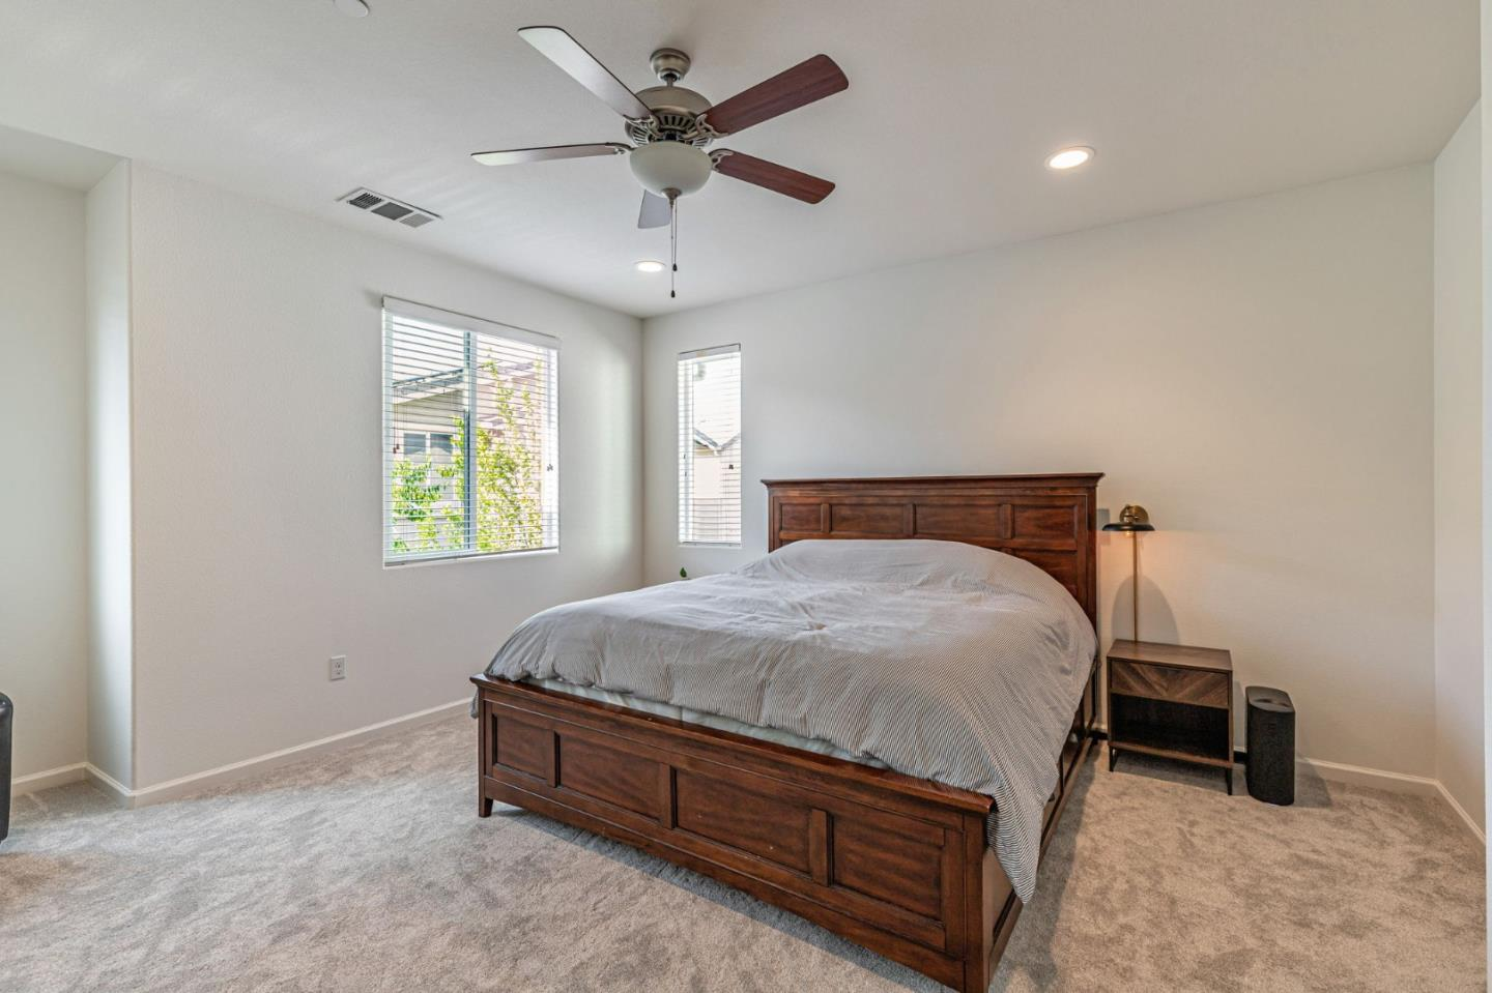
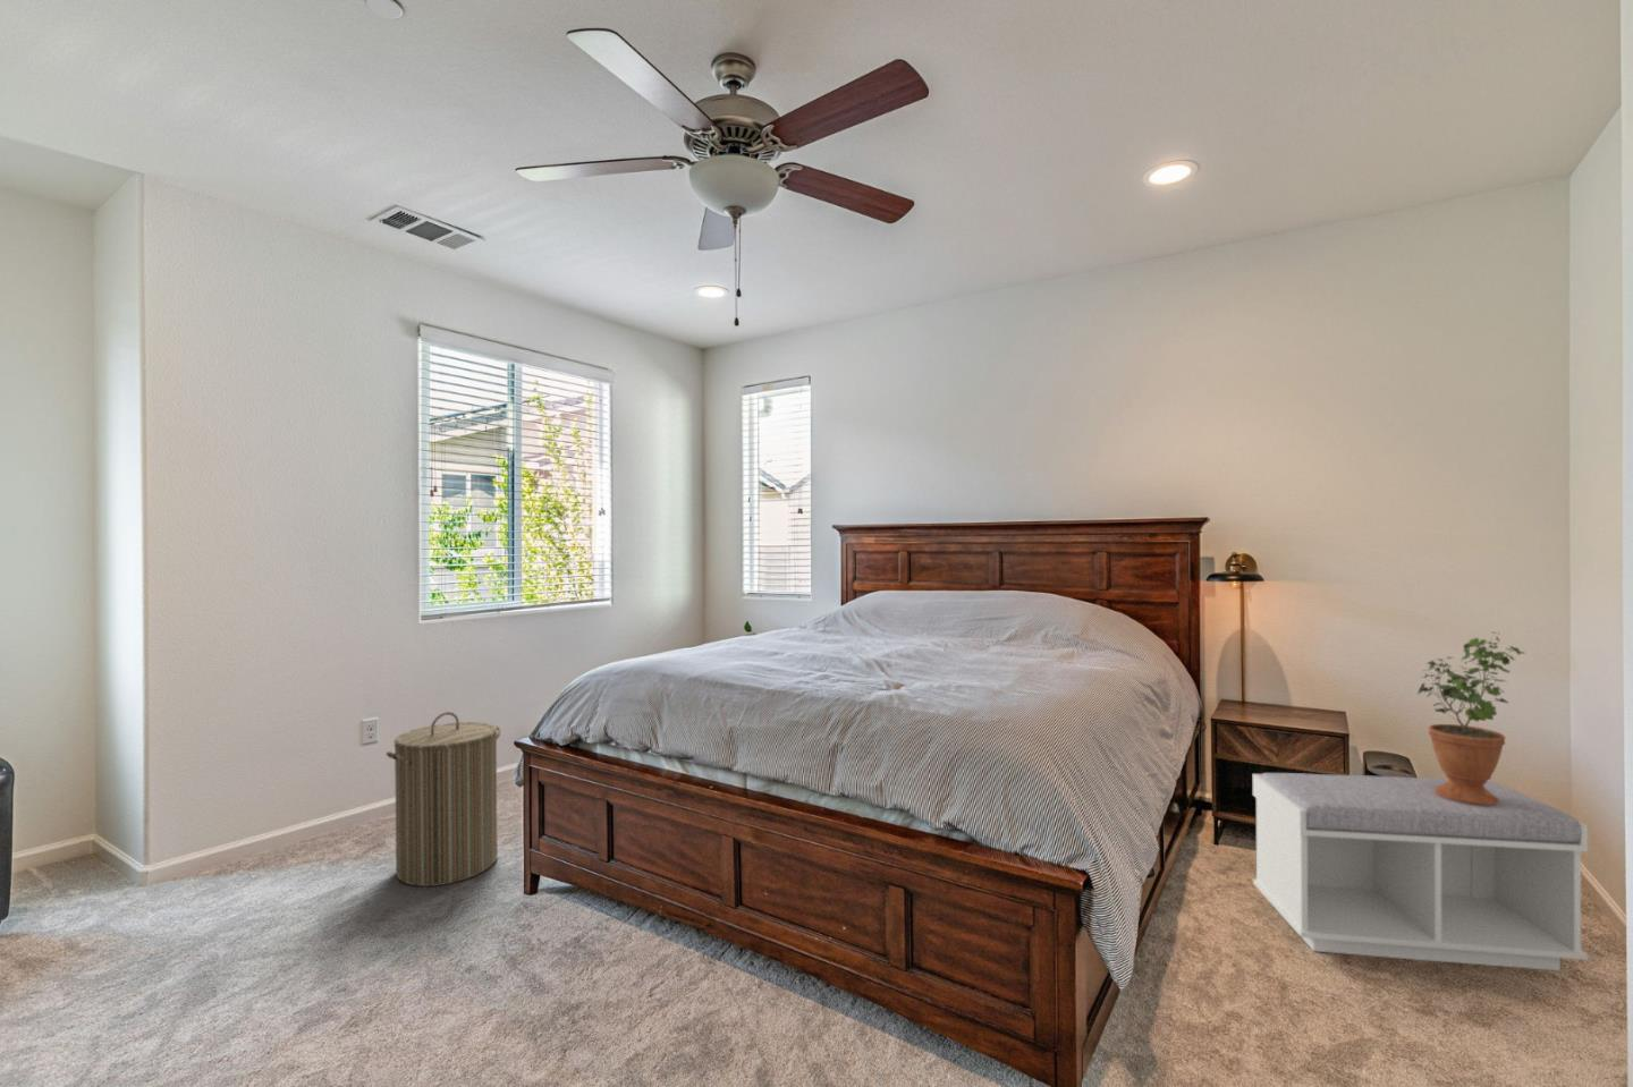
+ potted plant [1416,631,1526,806]
+ bench [1252,772,1589,972]
+ laundry hamper [386,711,501,888]
